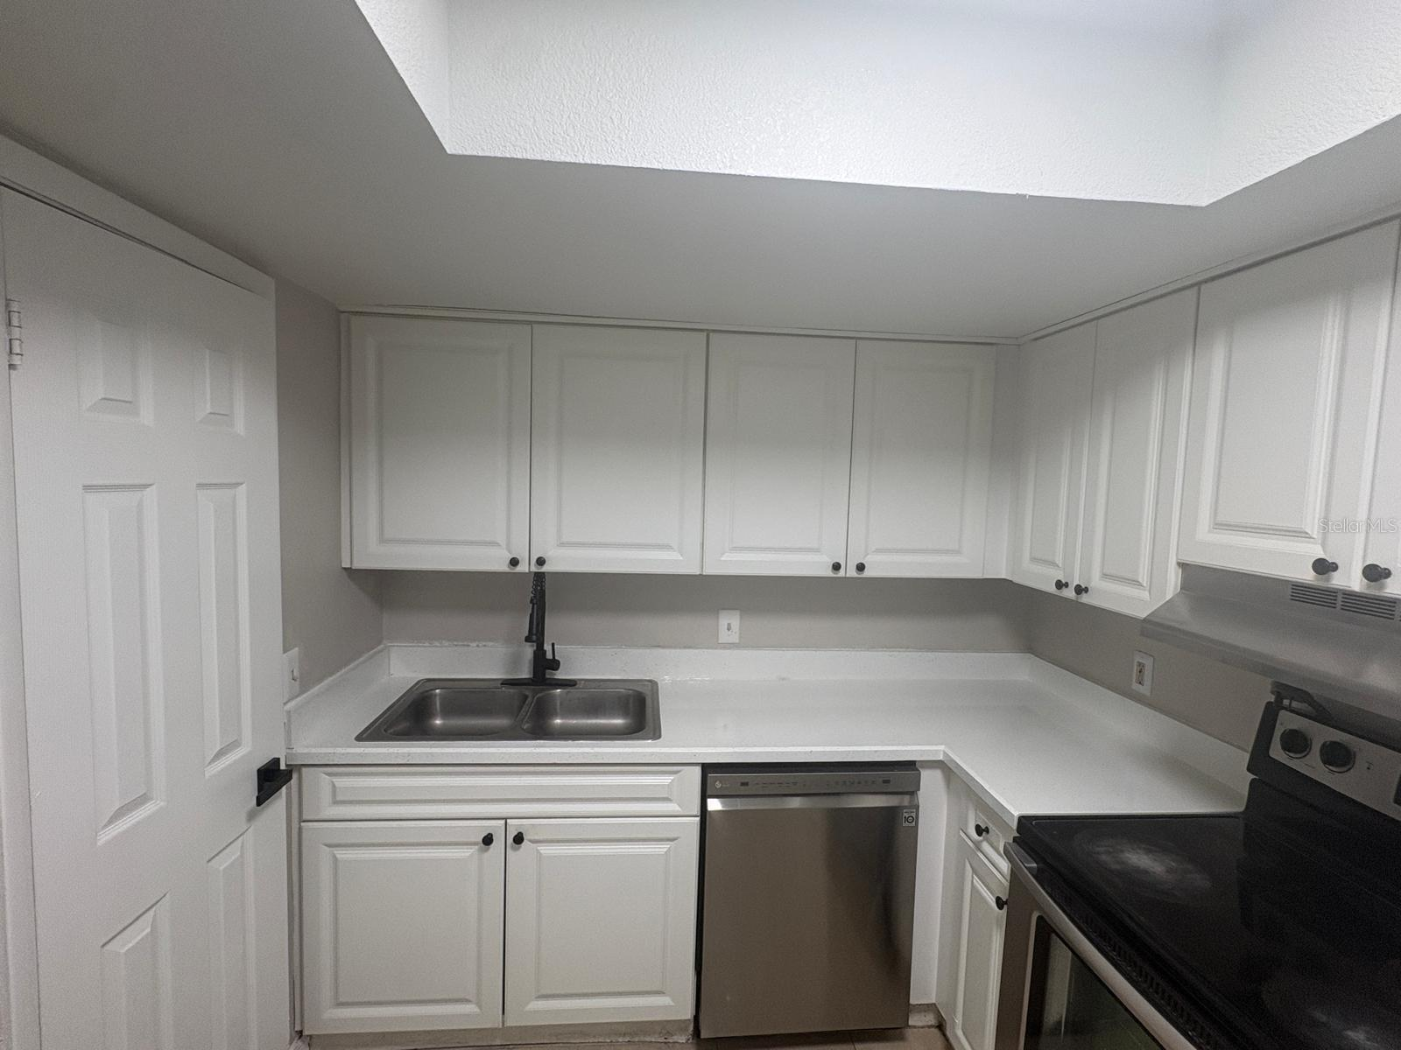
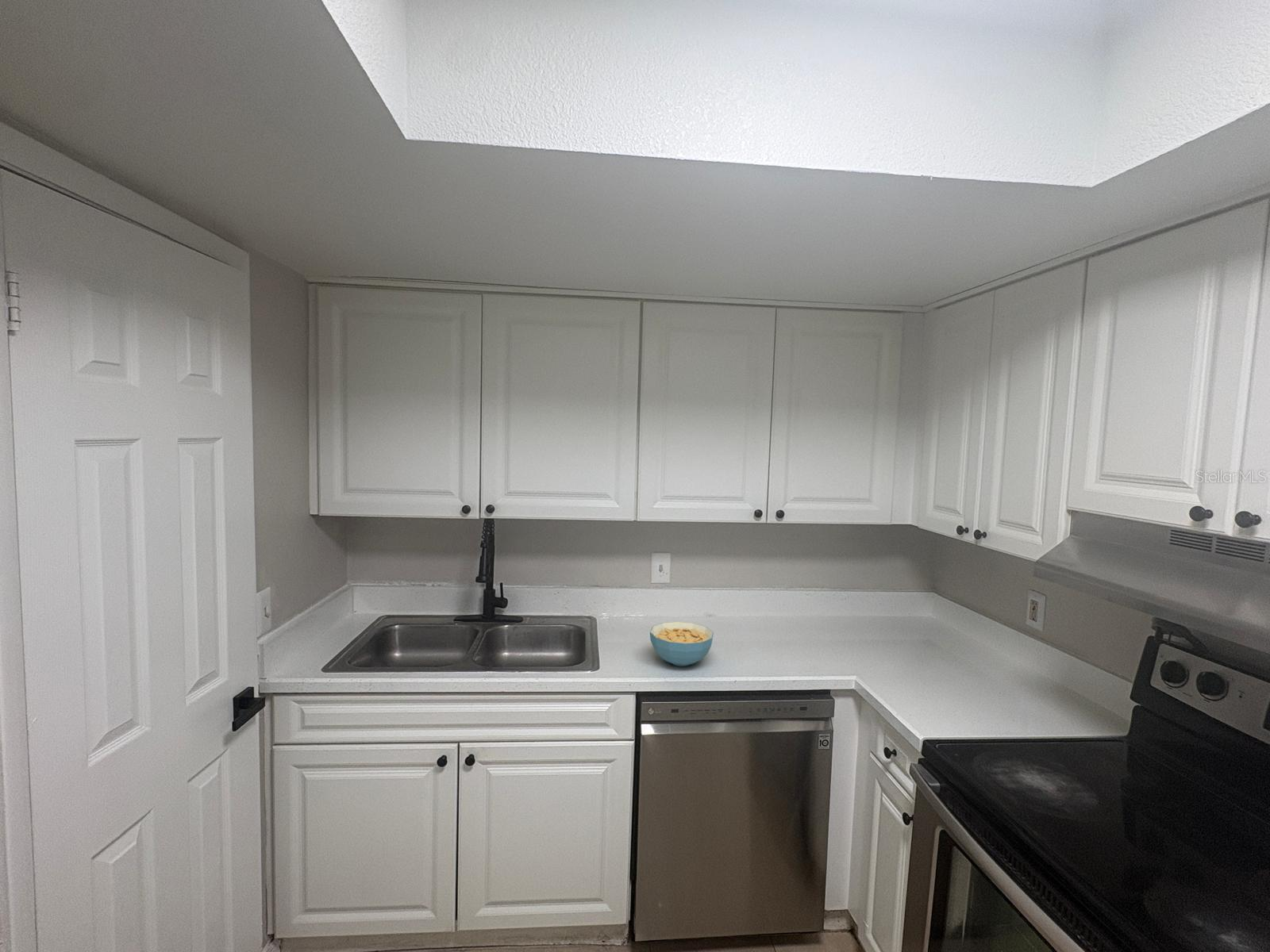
+ cereal bowl [649,621,714,667]
